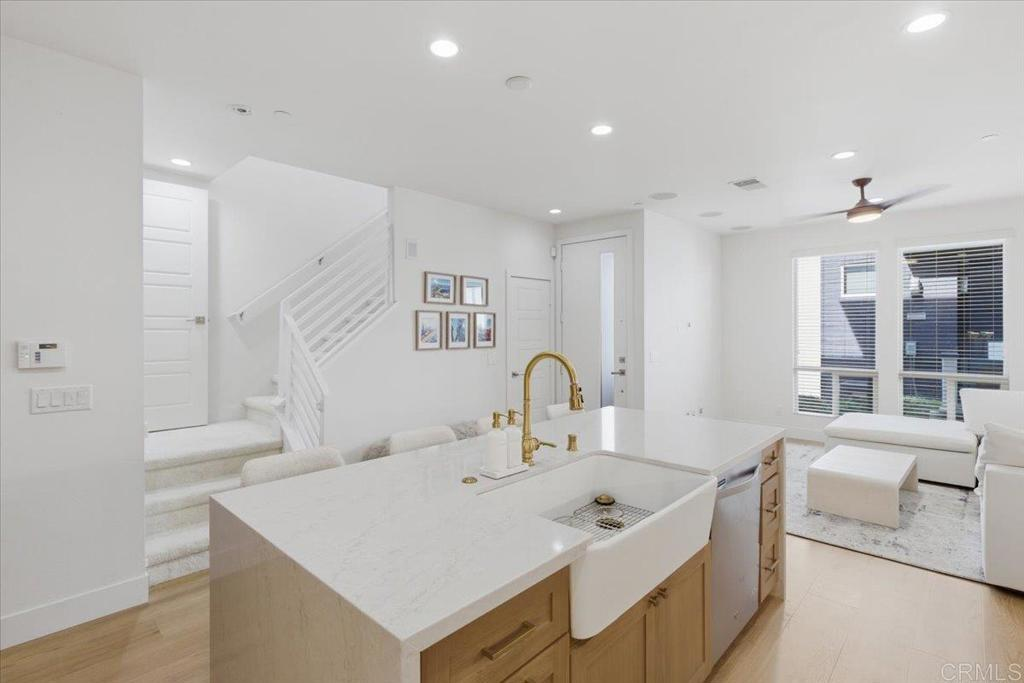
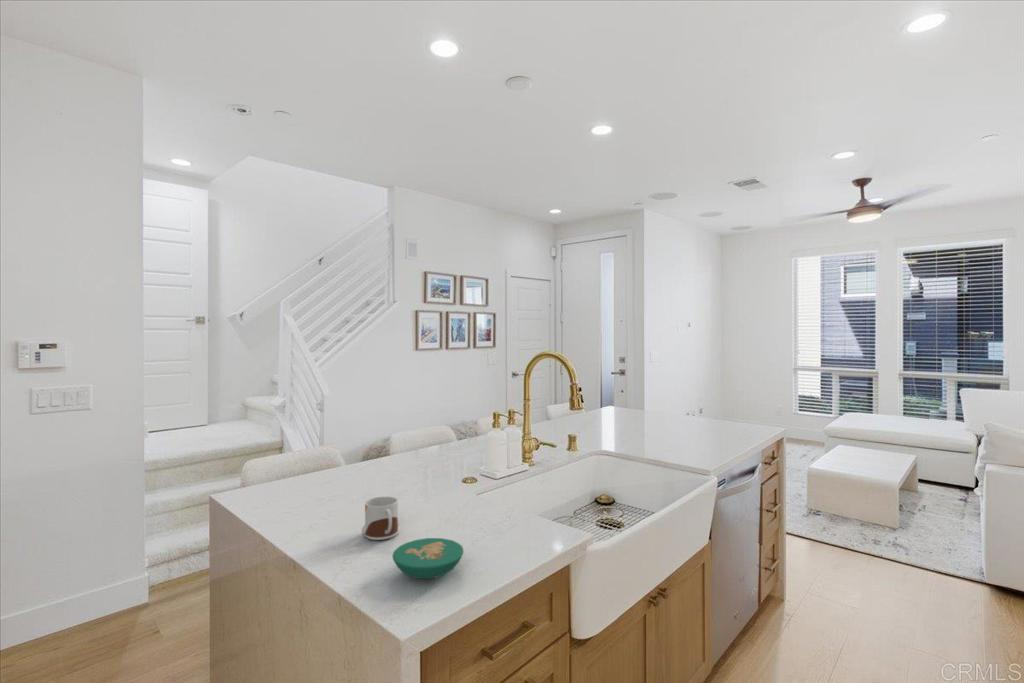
+ bowl [392,537,464,580]
+ mug [361,496,400,541]
